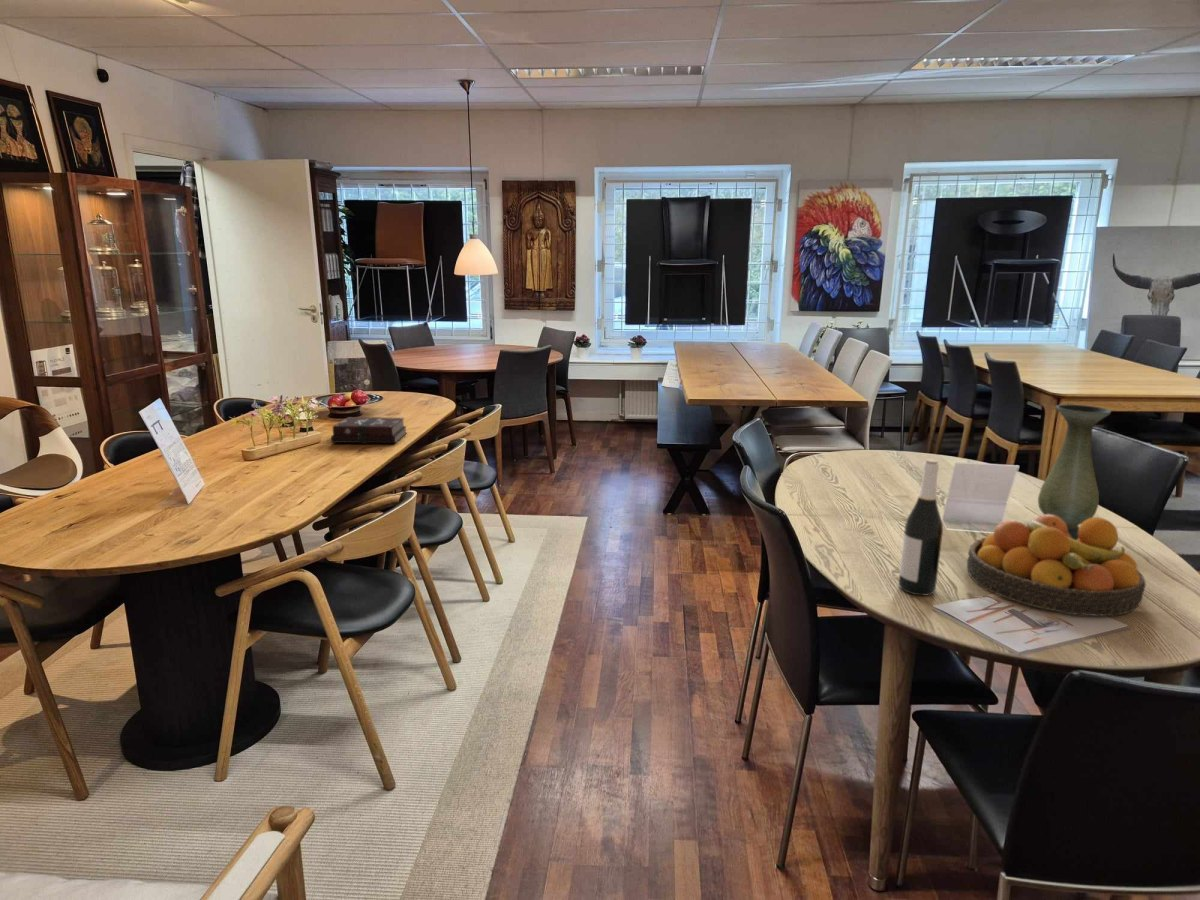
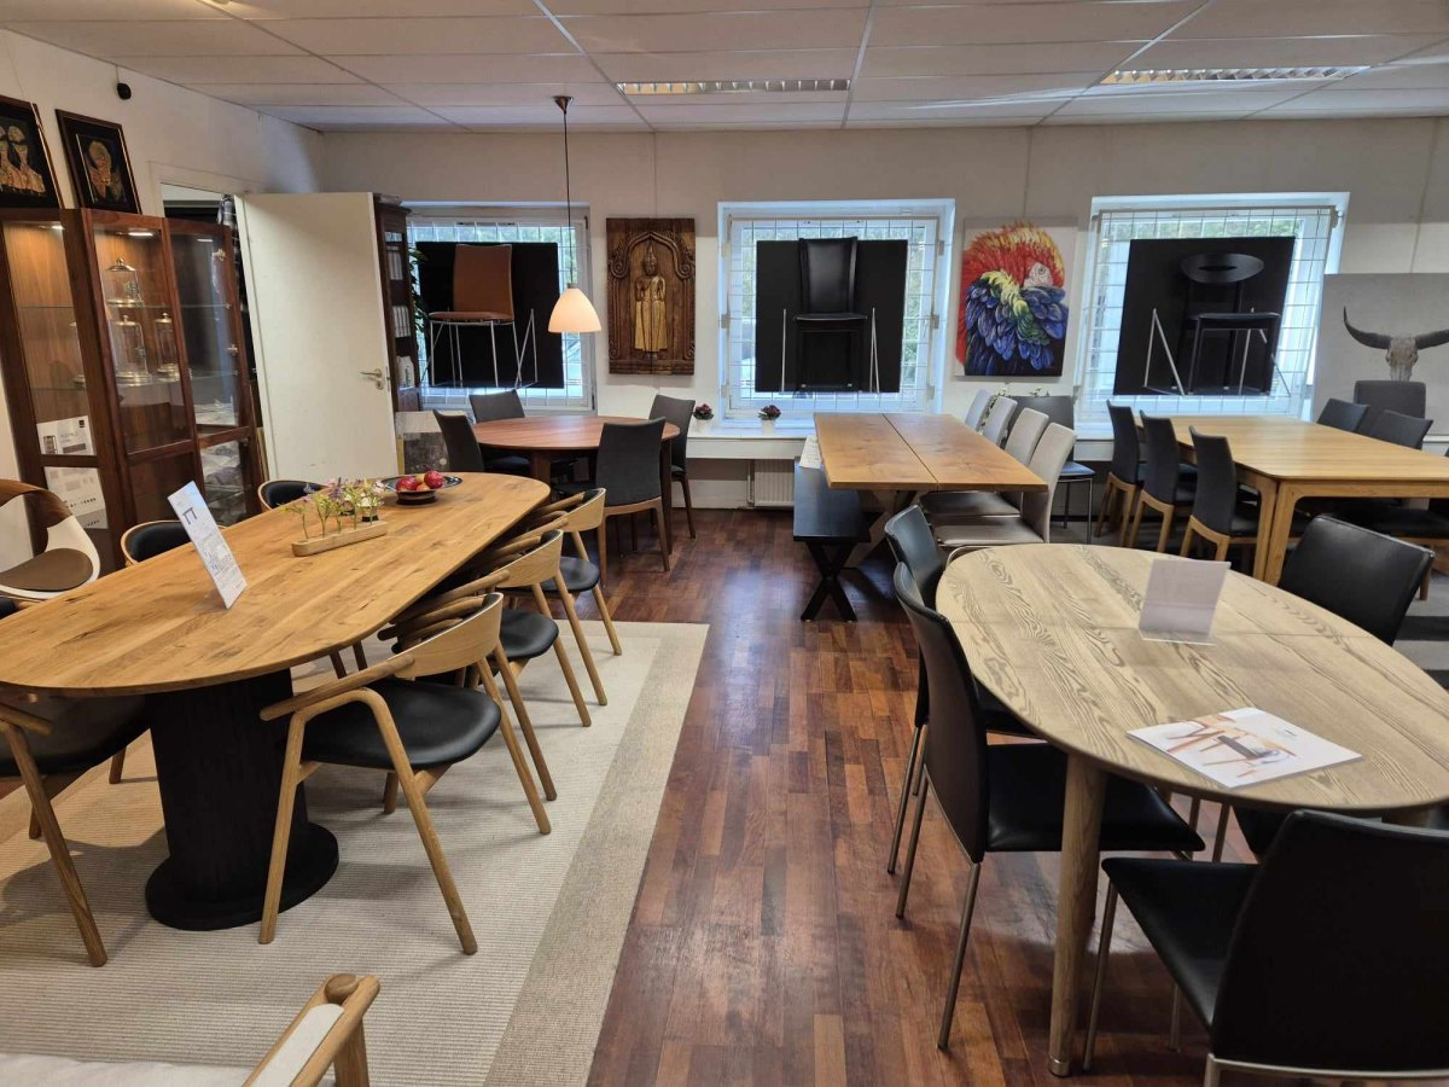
- vase [1037,403,1112,540]
- wine bottle [898,458,944,597]
- hardback book [330,416,408,444]
- fruit bowl [966,514,1147,617]
